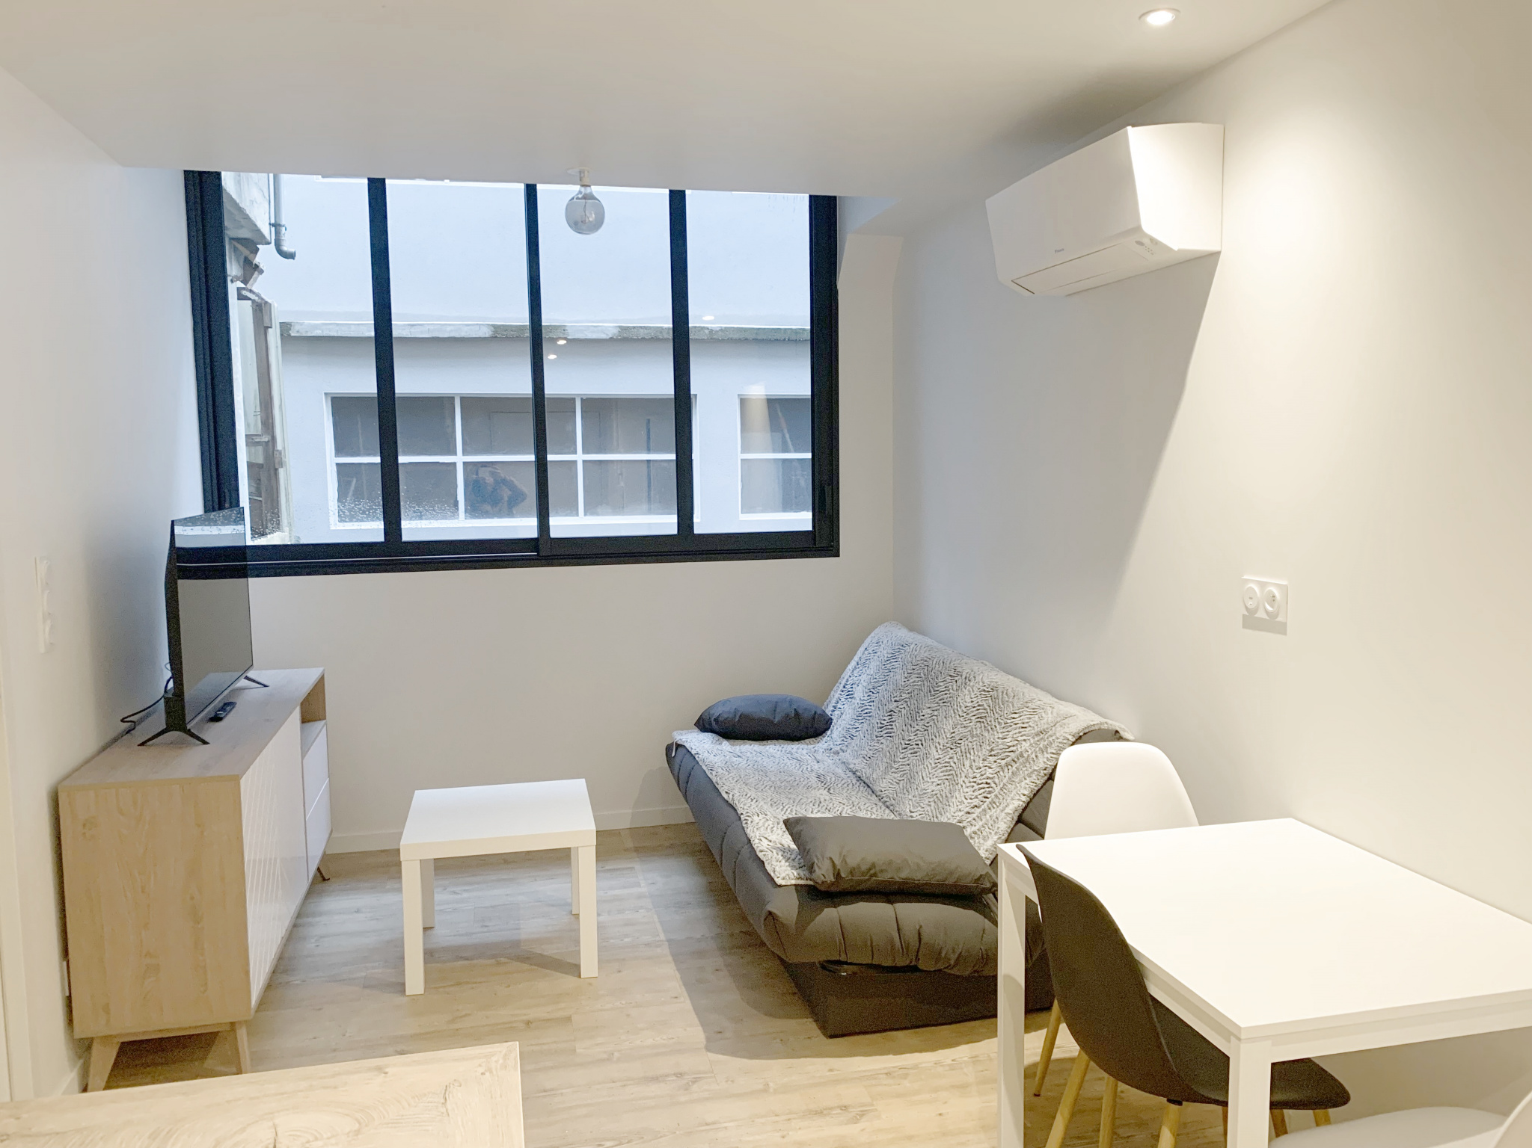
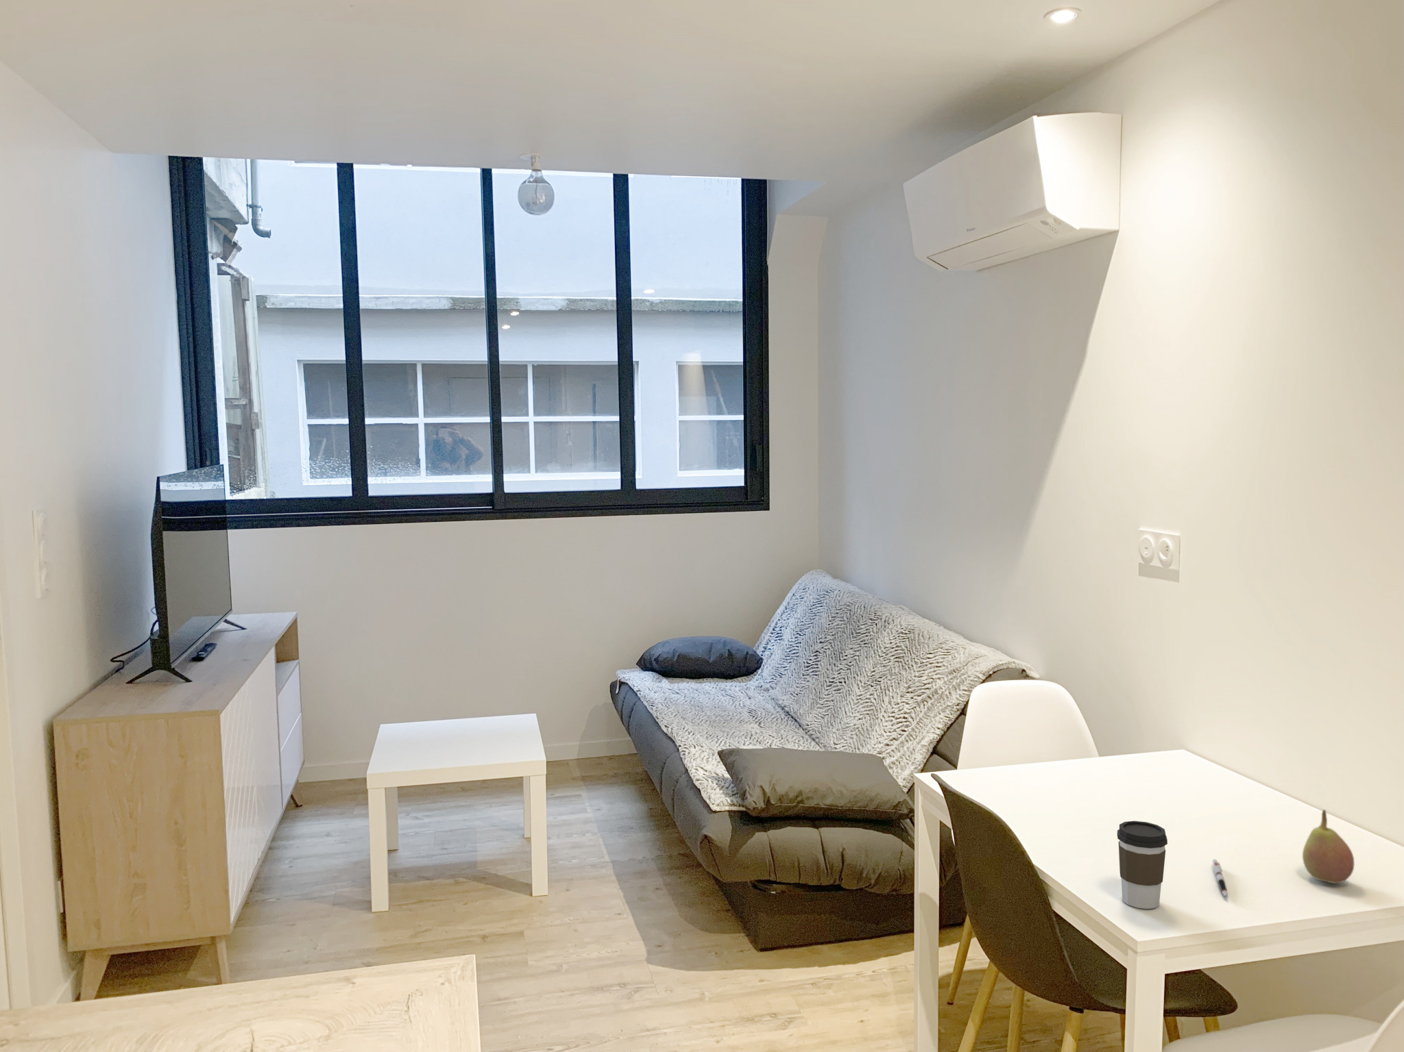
+ pen [1212,859,1228,898]
+ coffee cup [1117,821,1169,909]
+ fruit [1302,810,1354,884]
